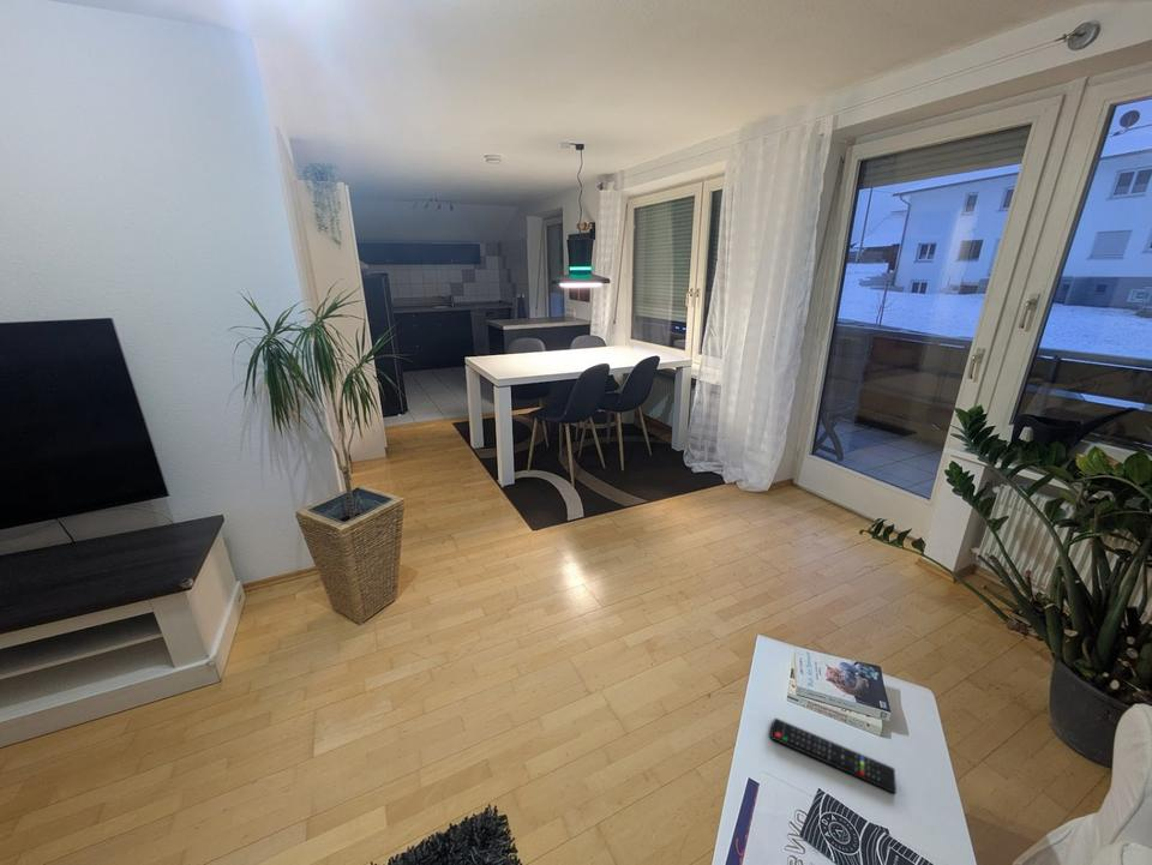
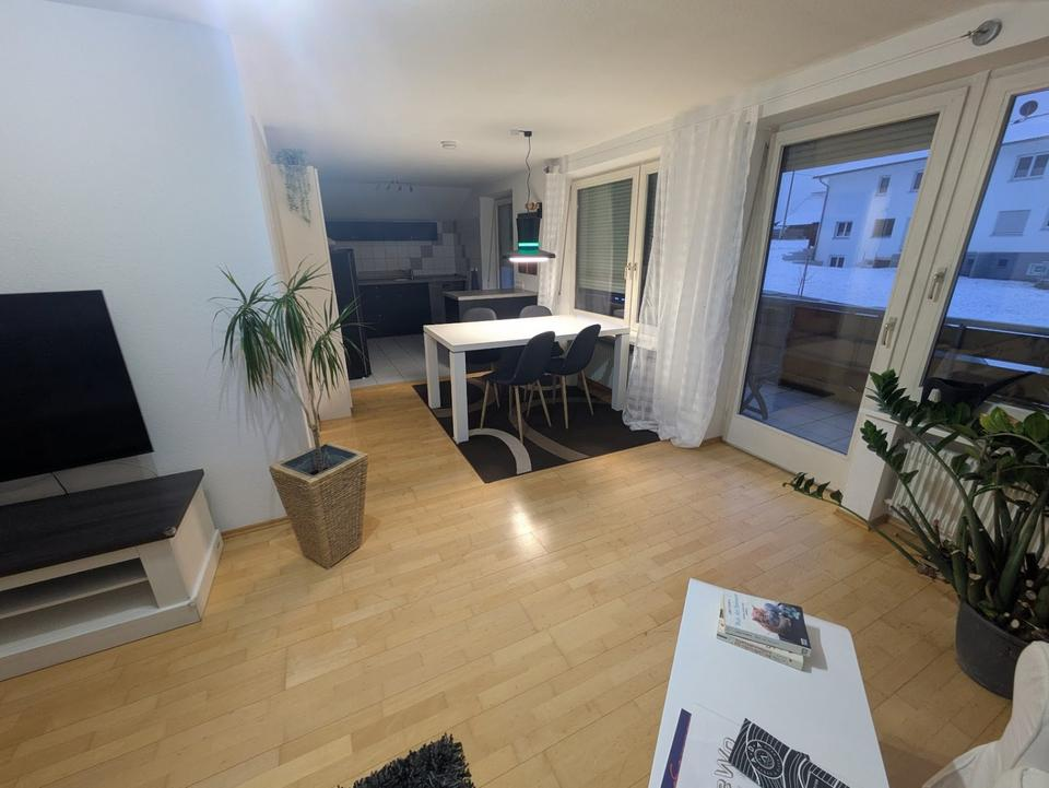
- remote control [769,716,898,794]
